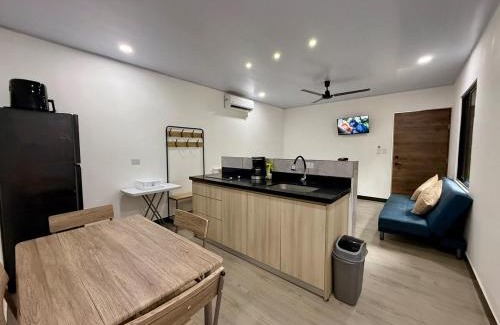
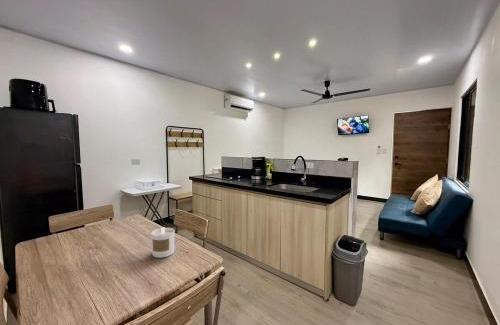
+ candle [150,226,175,259]
